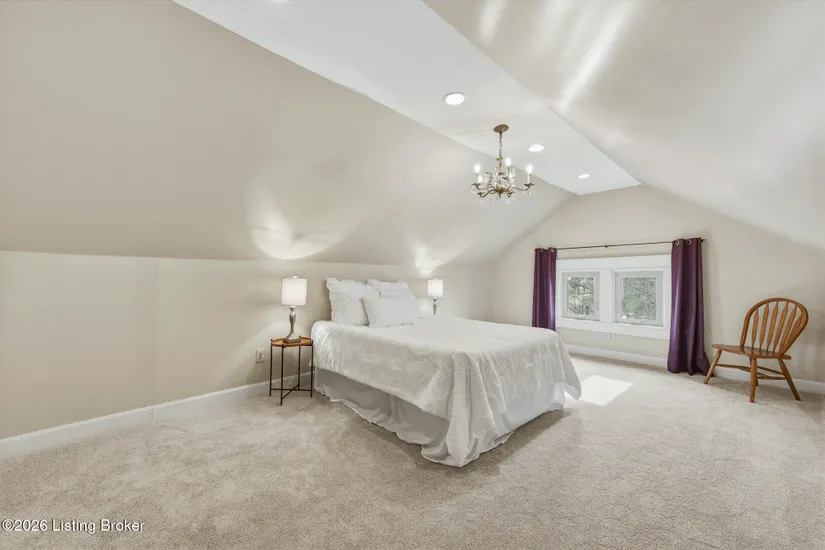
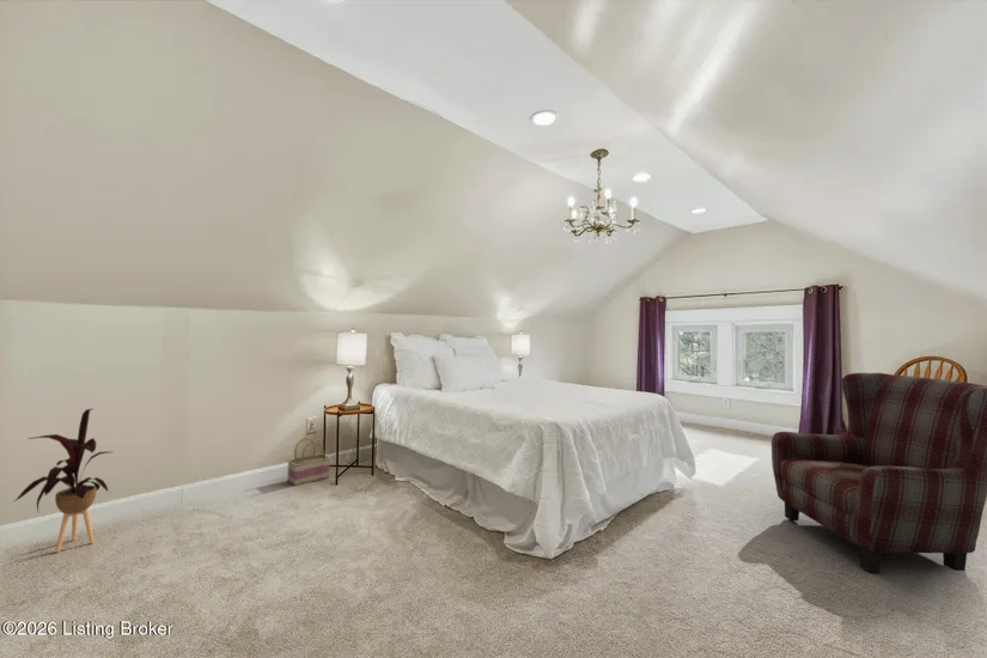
+ armchair [770,371,987,573]
+ house plant [13,407,112,554]
+ basket [286,437,331,487]
